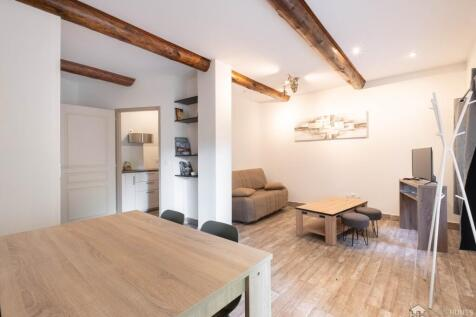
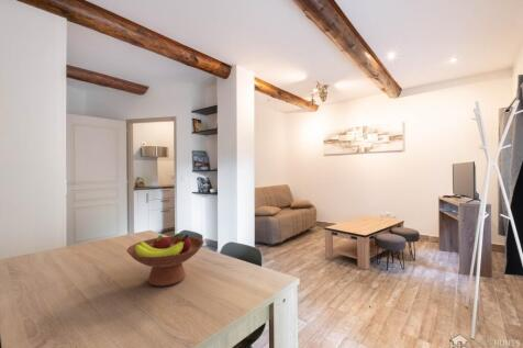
+ fruit bowl [126,233,204,288]
